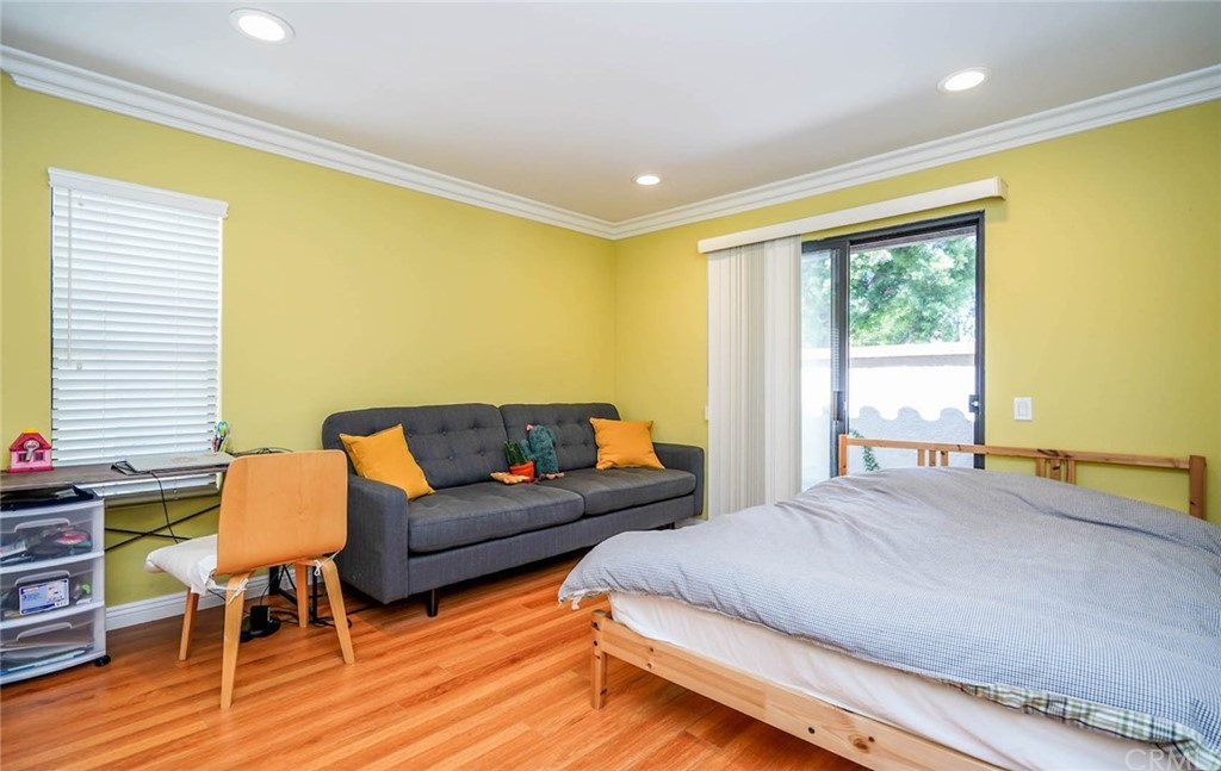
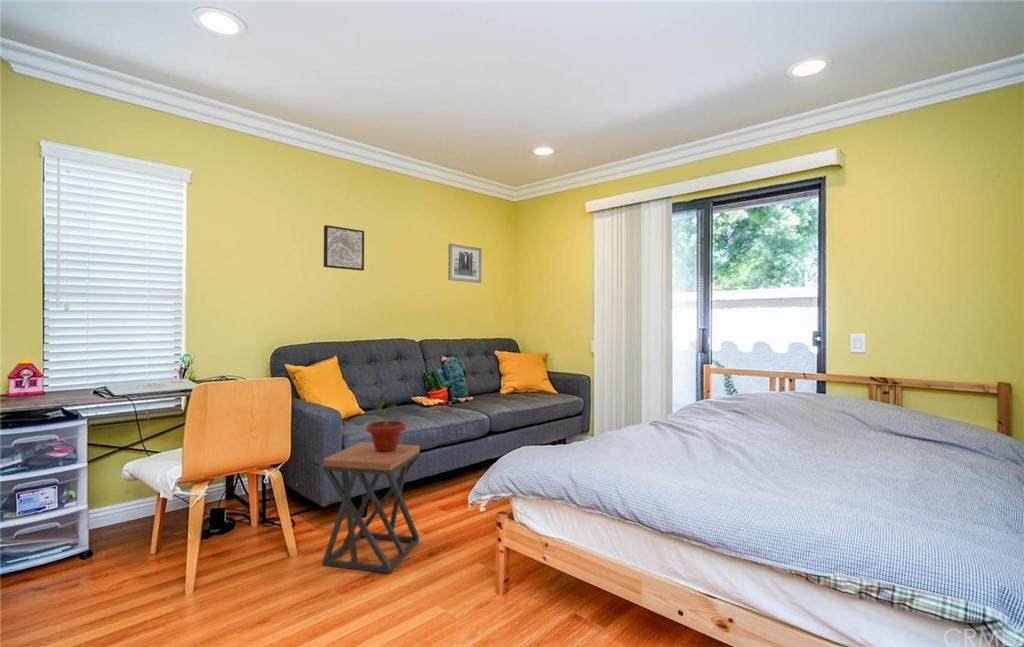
+ stool [322,441,421,574]
+ wall art [447,243,482,284]
+ wall art [323,224,365,271]
+ potted plant [362,390,406,453]
